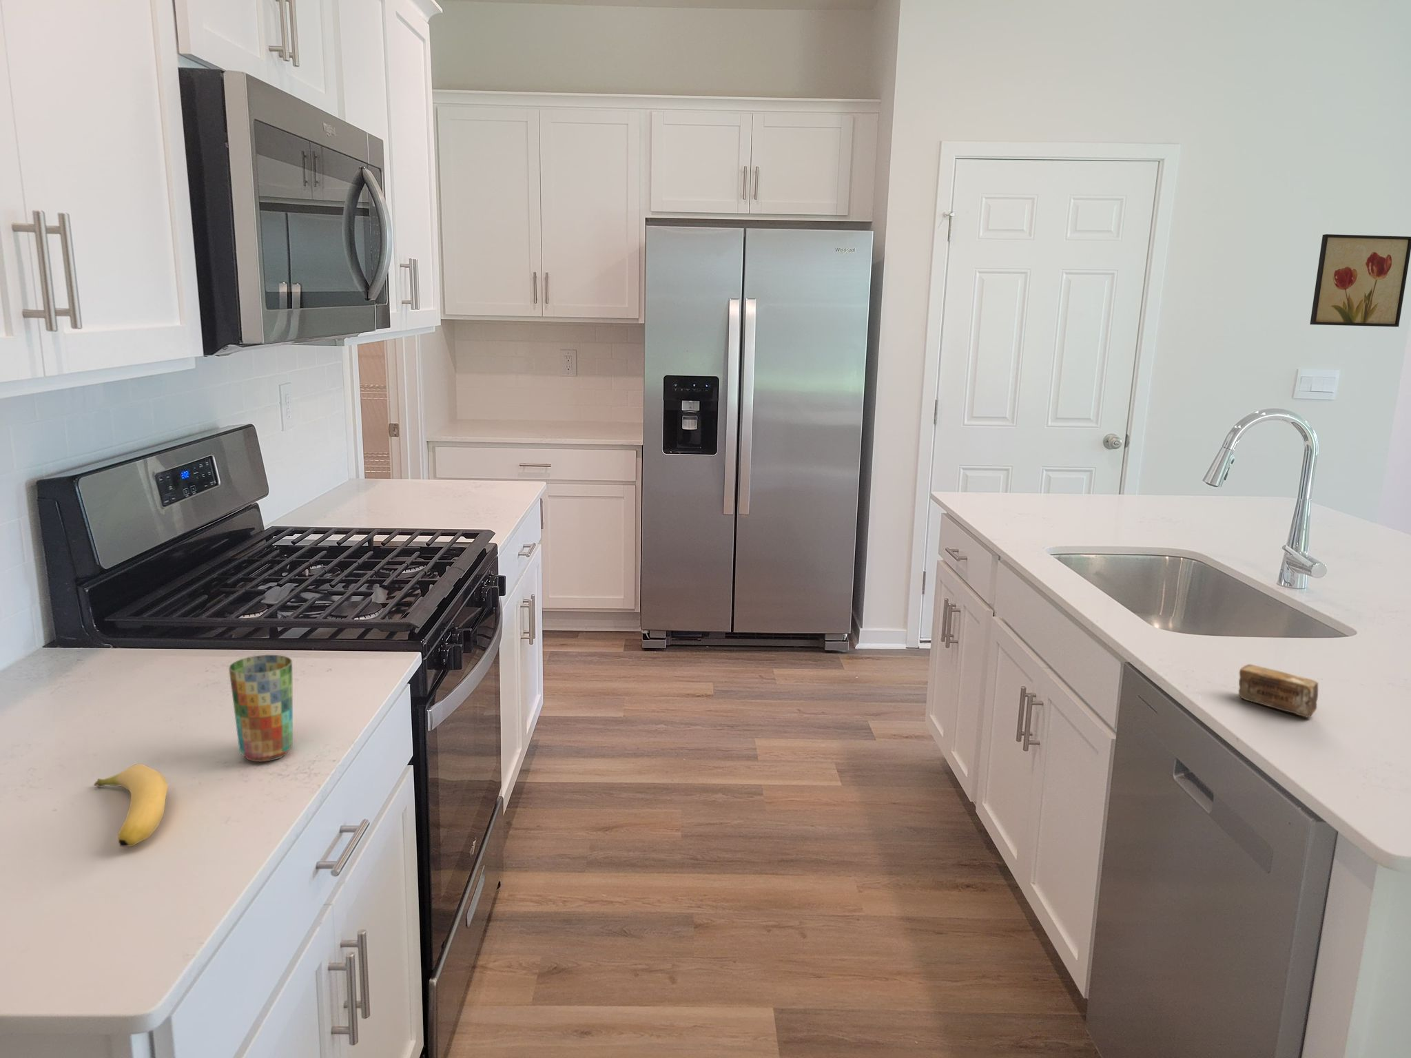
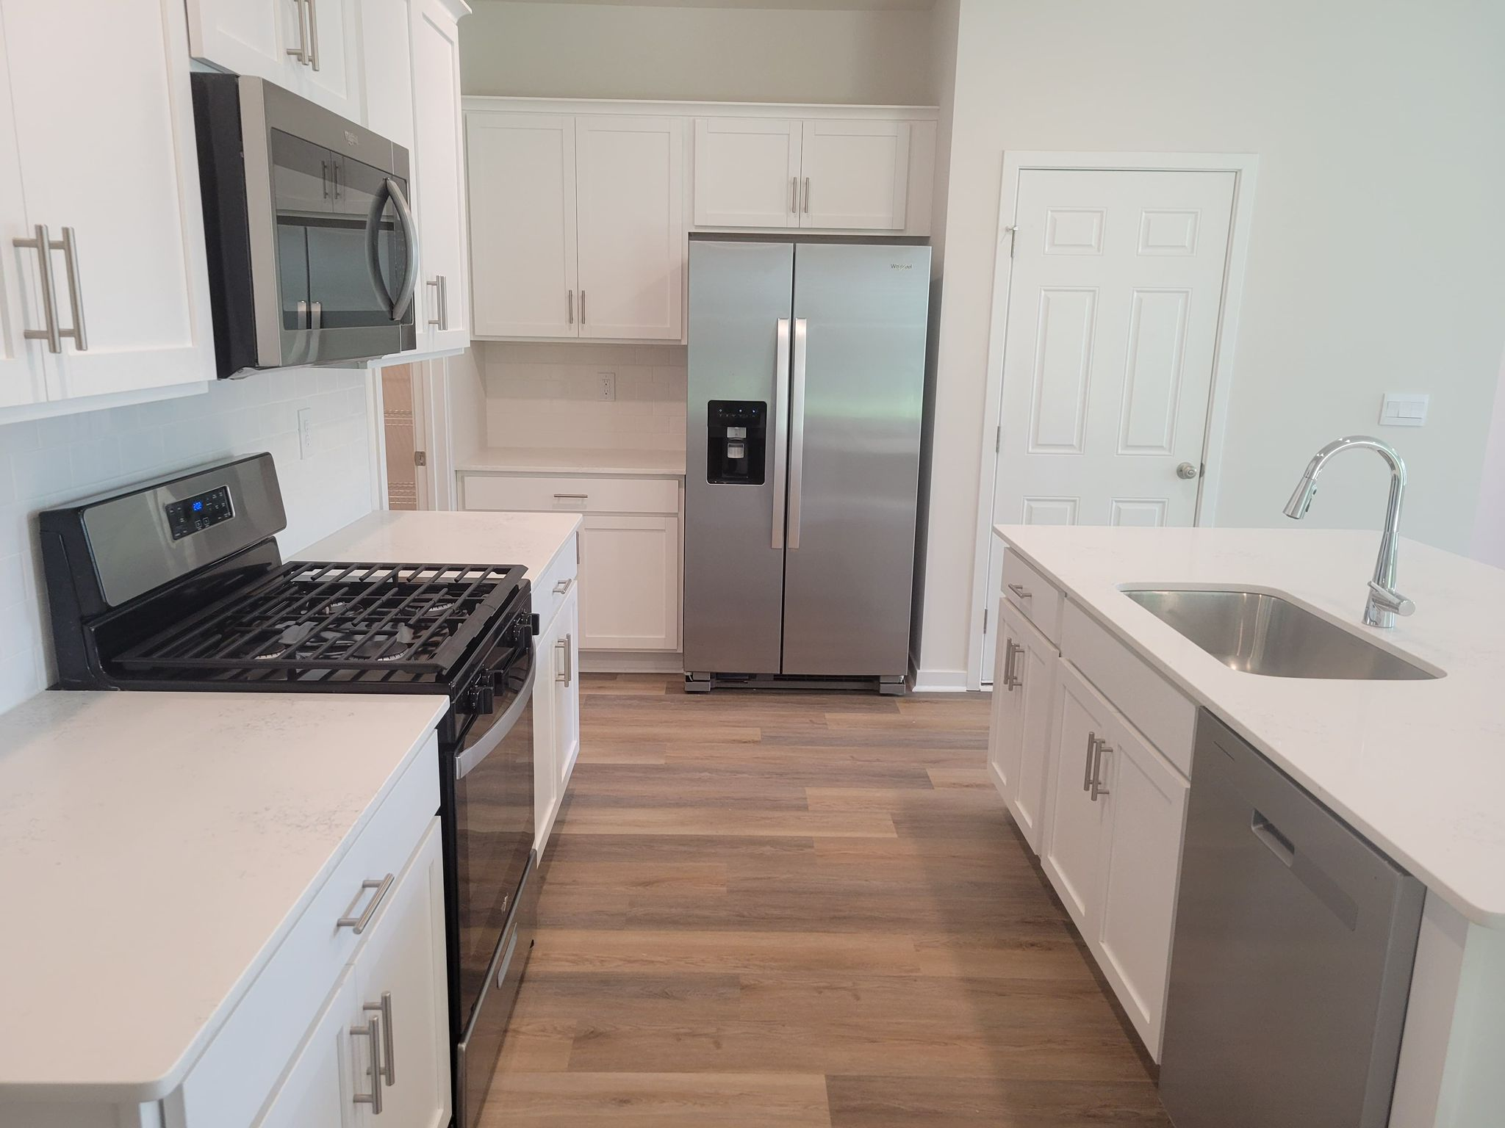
- wall art [1310,233,1411,327]
- soap bar [1238,663,1319,718]
- cup [228,655,293,762]
- banana [93,763,169,847]
